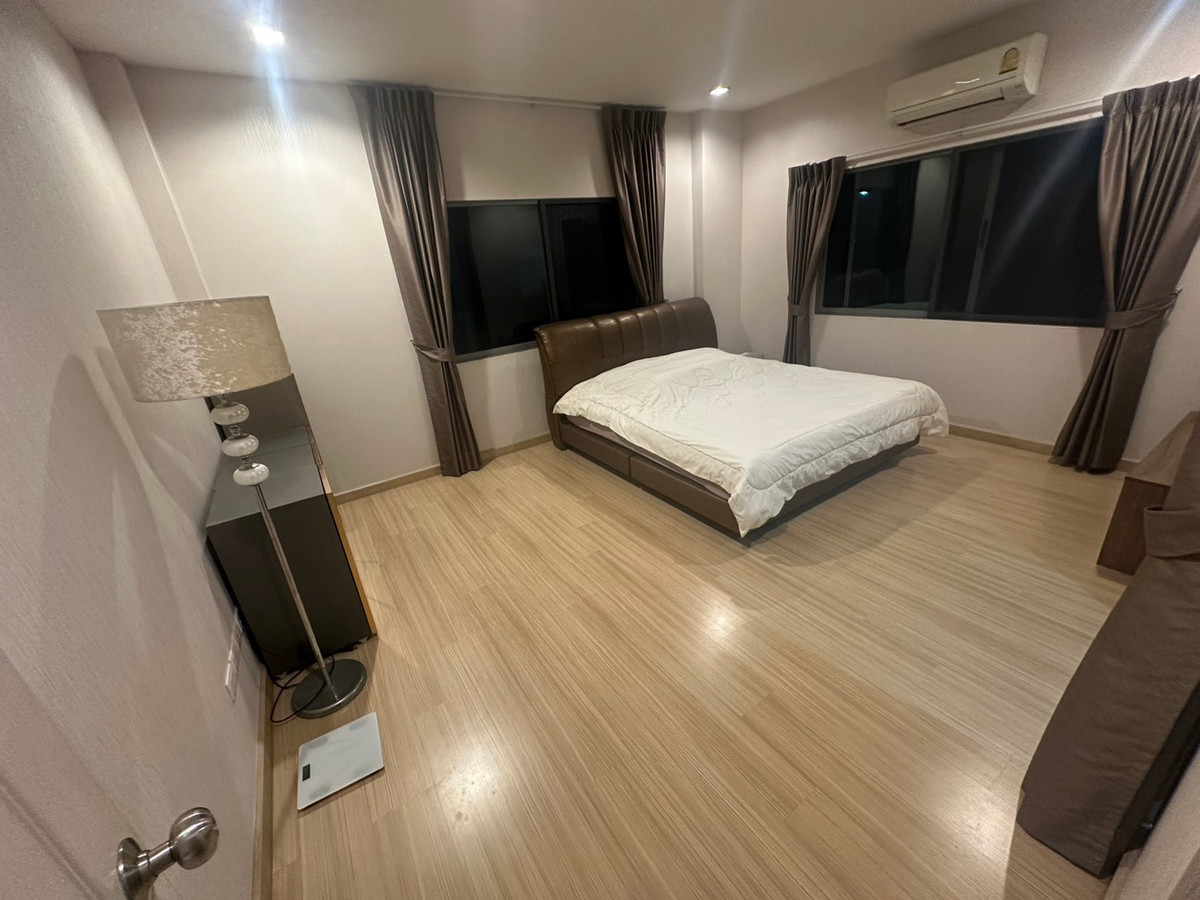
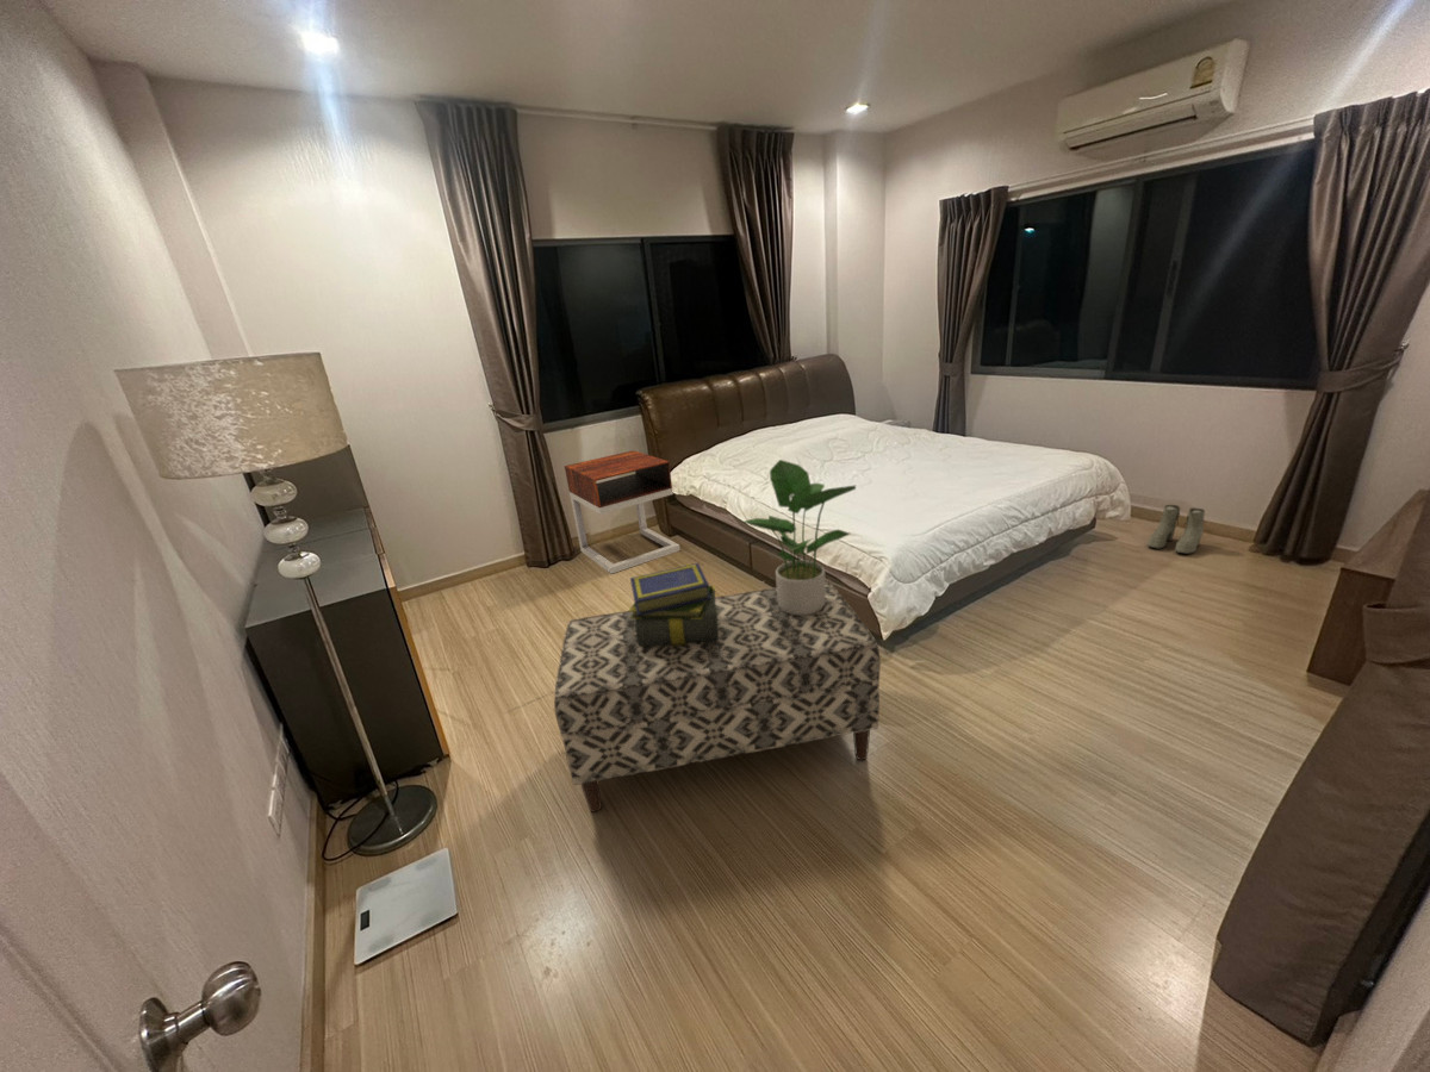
+ stack of books [628,562,719,647]
+ potted plant [741,459,857,616]
+ bench [553,580,882,814]
+ boots [1146,504,1206,555]
+ nightstand [564,449,682,575]
